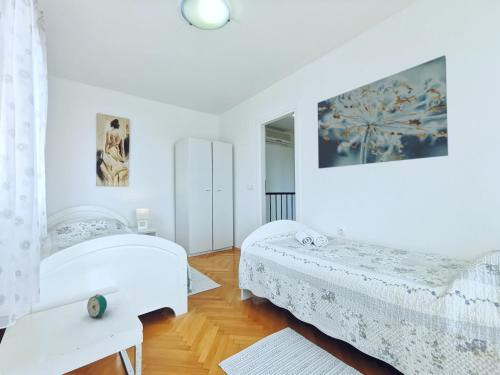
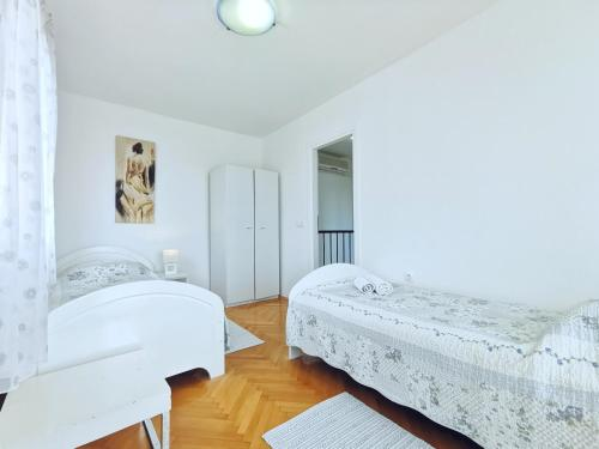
- wall art [317,54,449,170]
- alarm clock [86,293,108,319]
